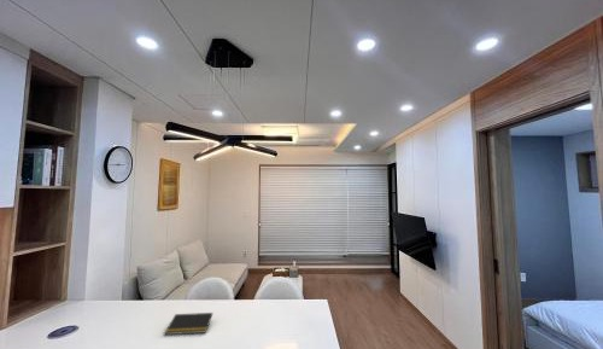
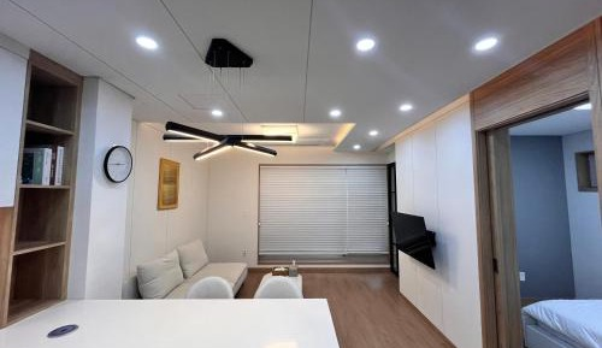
- notepad [164,312,213,336]
